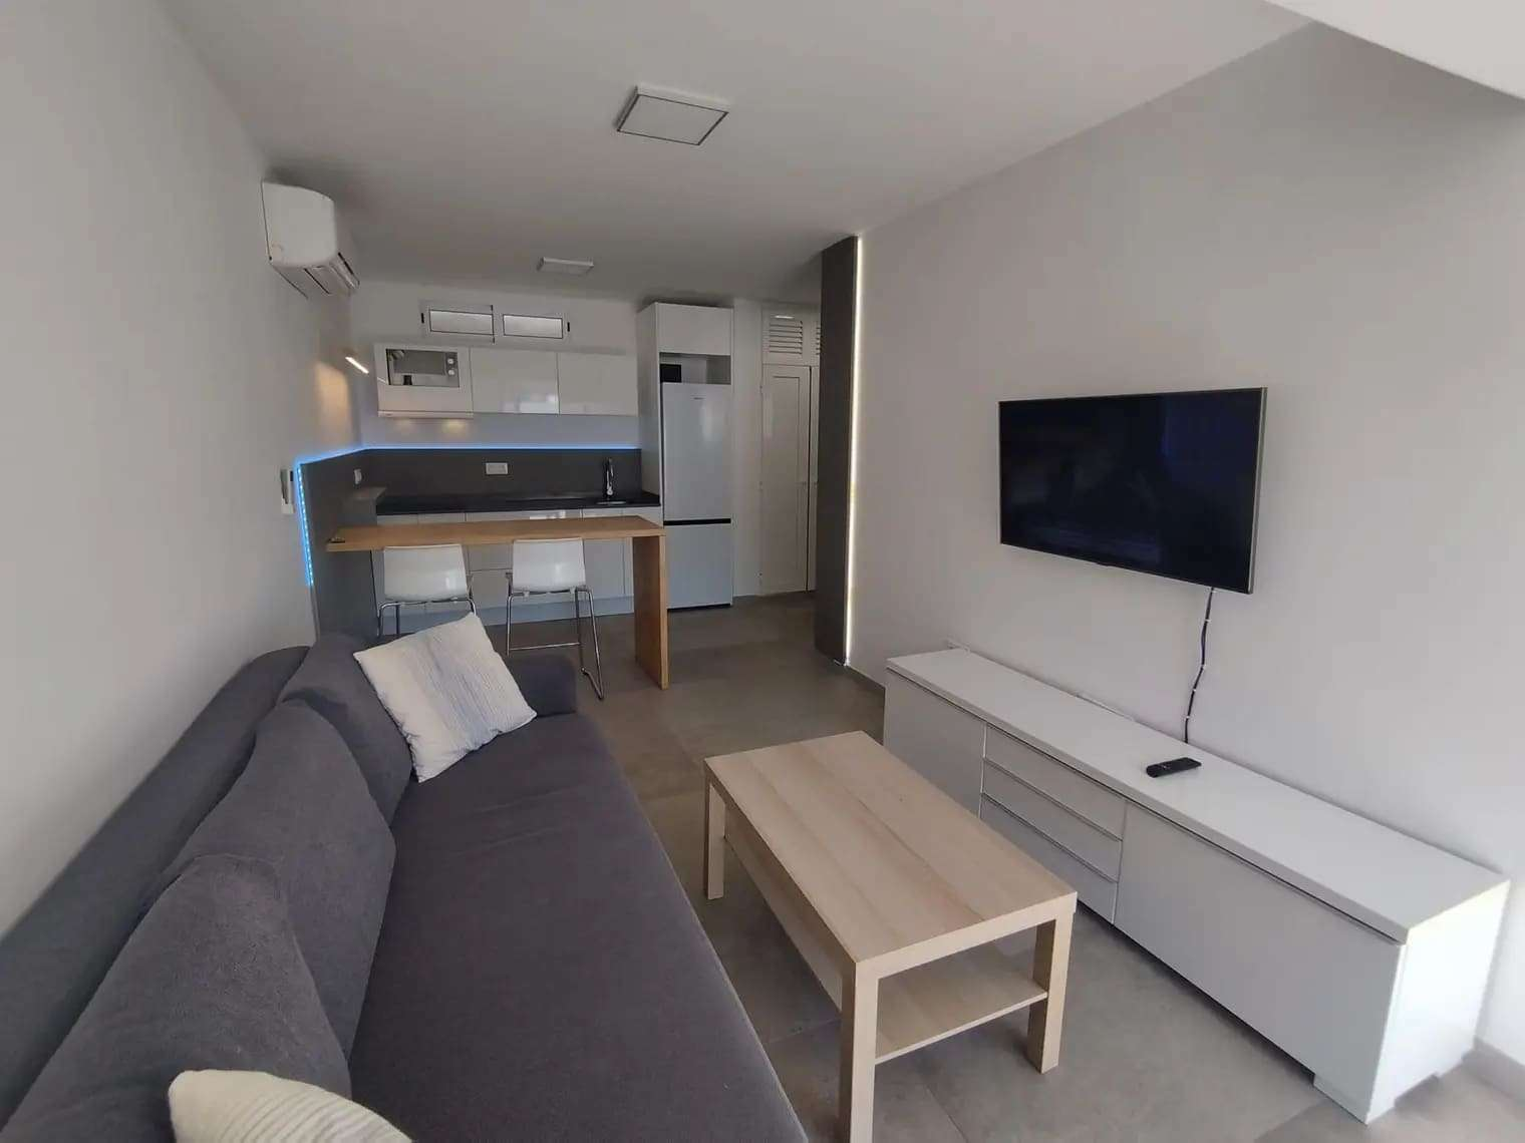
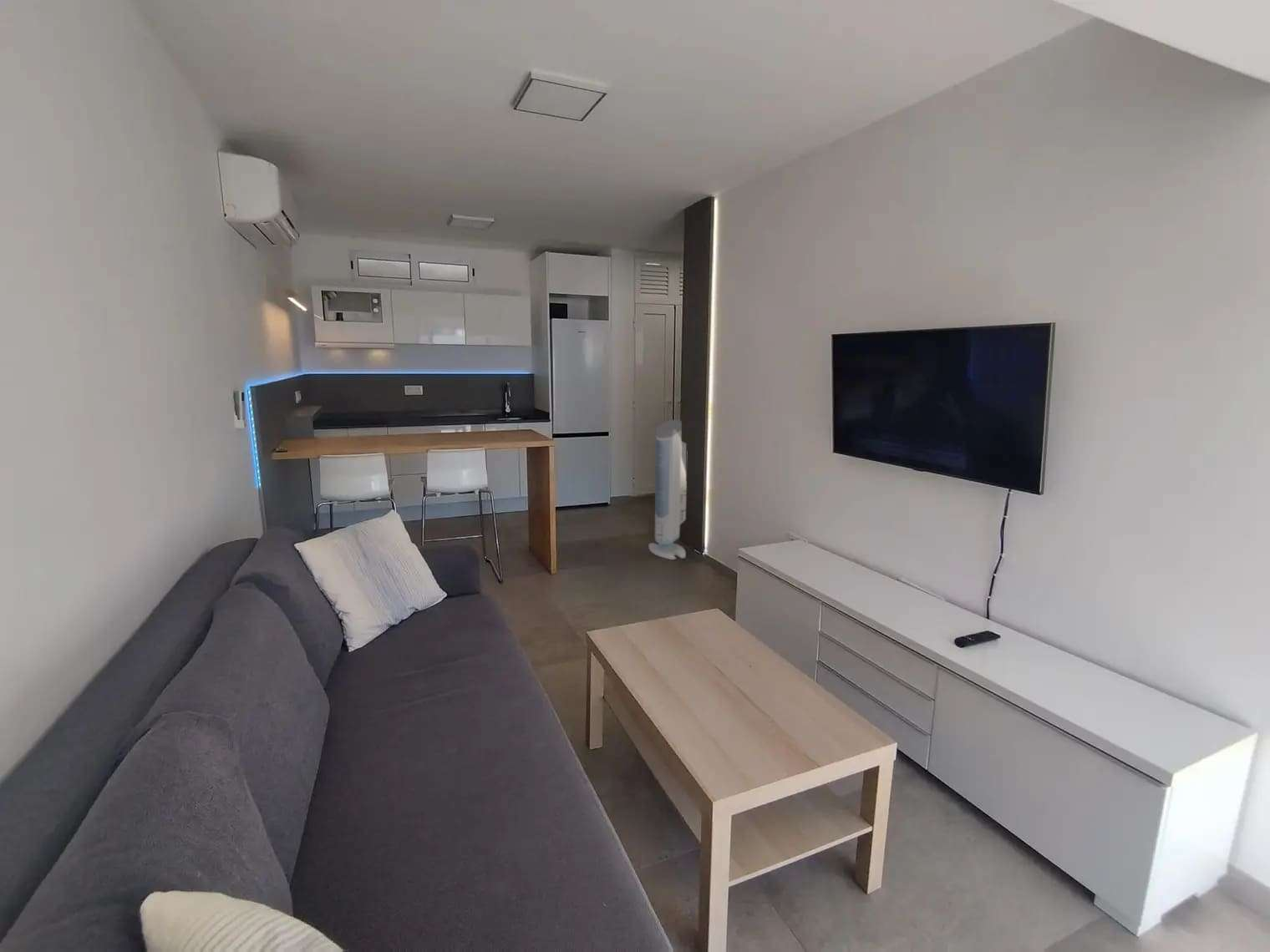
+ air purifier [648,419,688,561]
